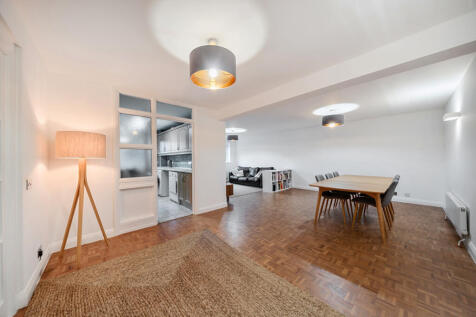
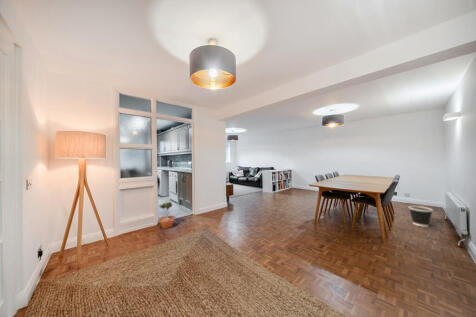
+ potted tree [157,200,177,229]
+ wastebasket [407,205,434,228]
